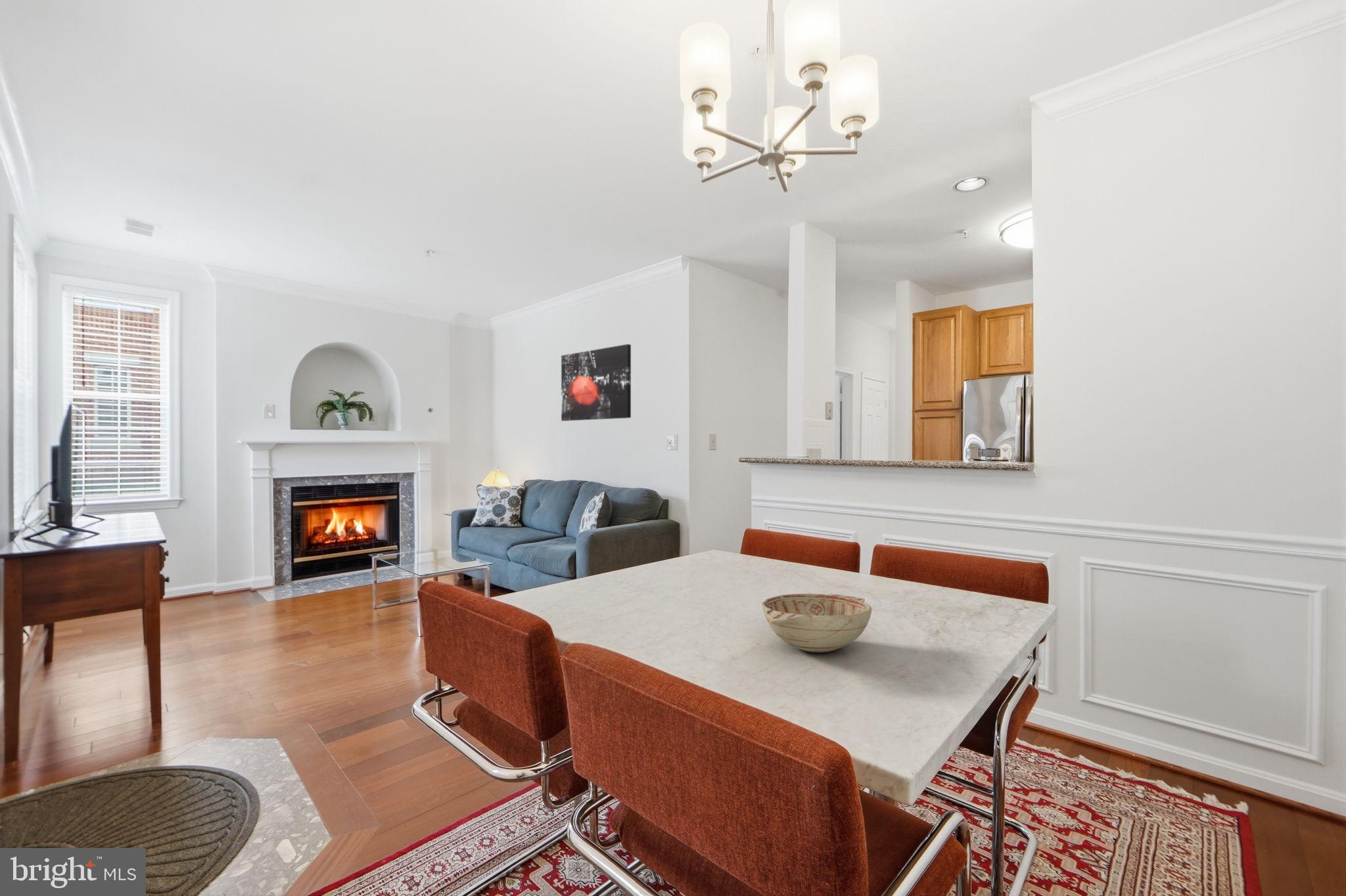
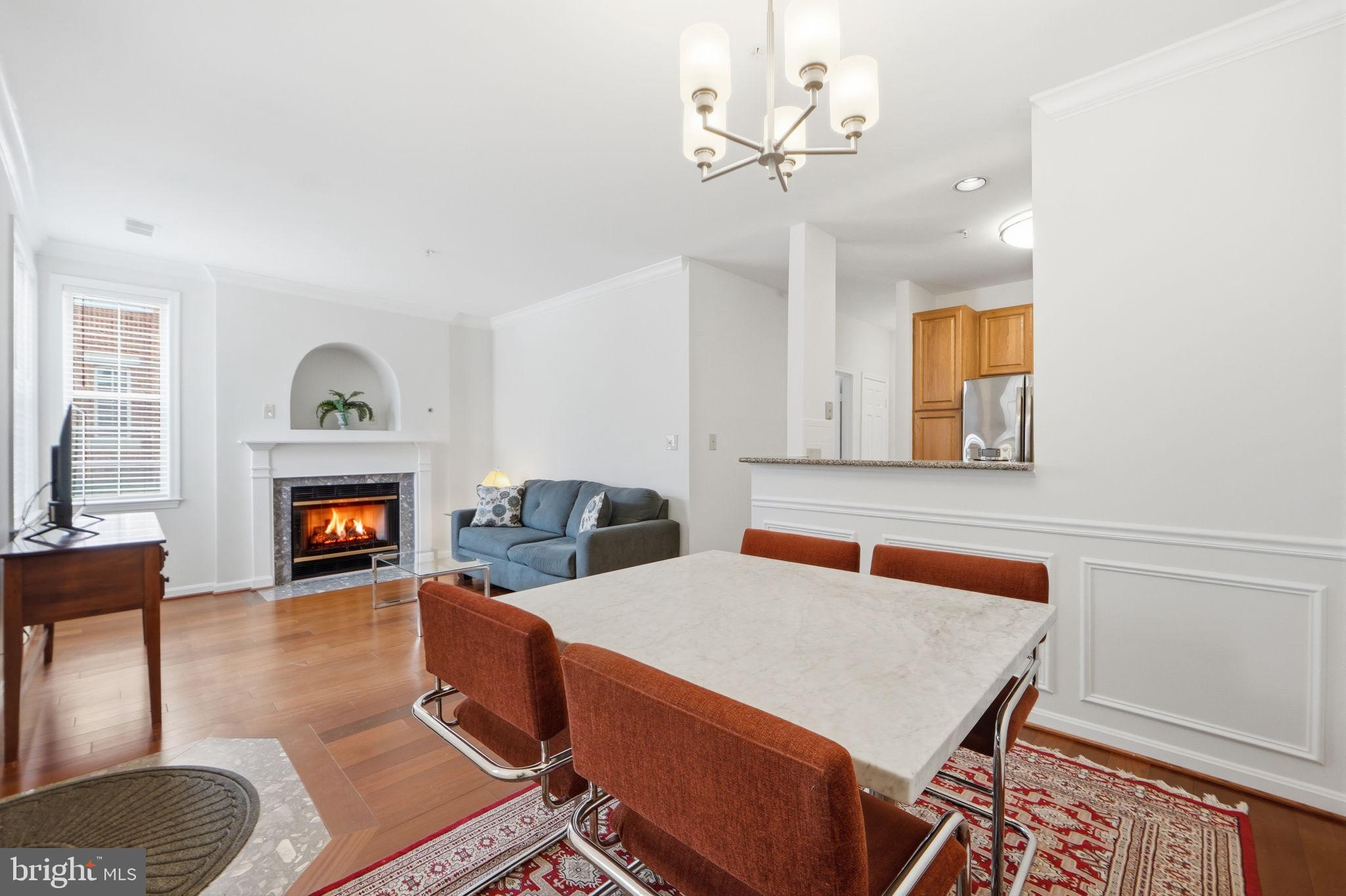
- decorative bowl [761,593,872,653]
- wall art [561,344,632,422]
